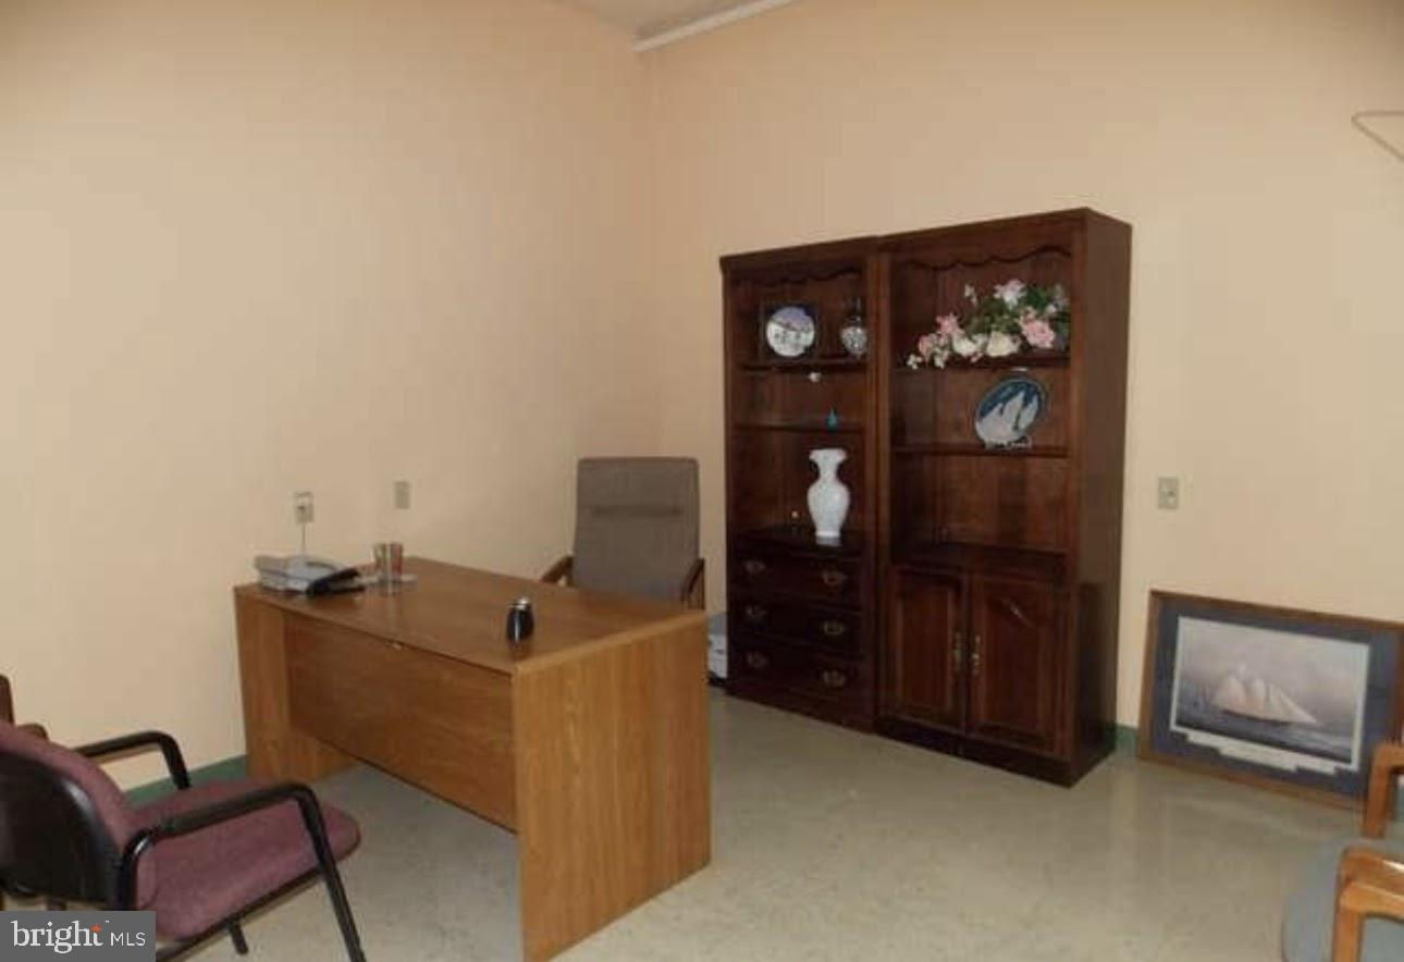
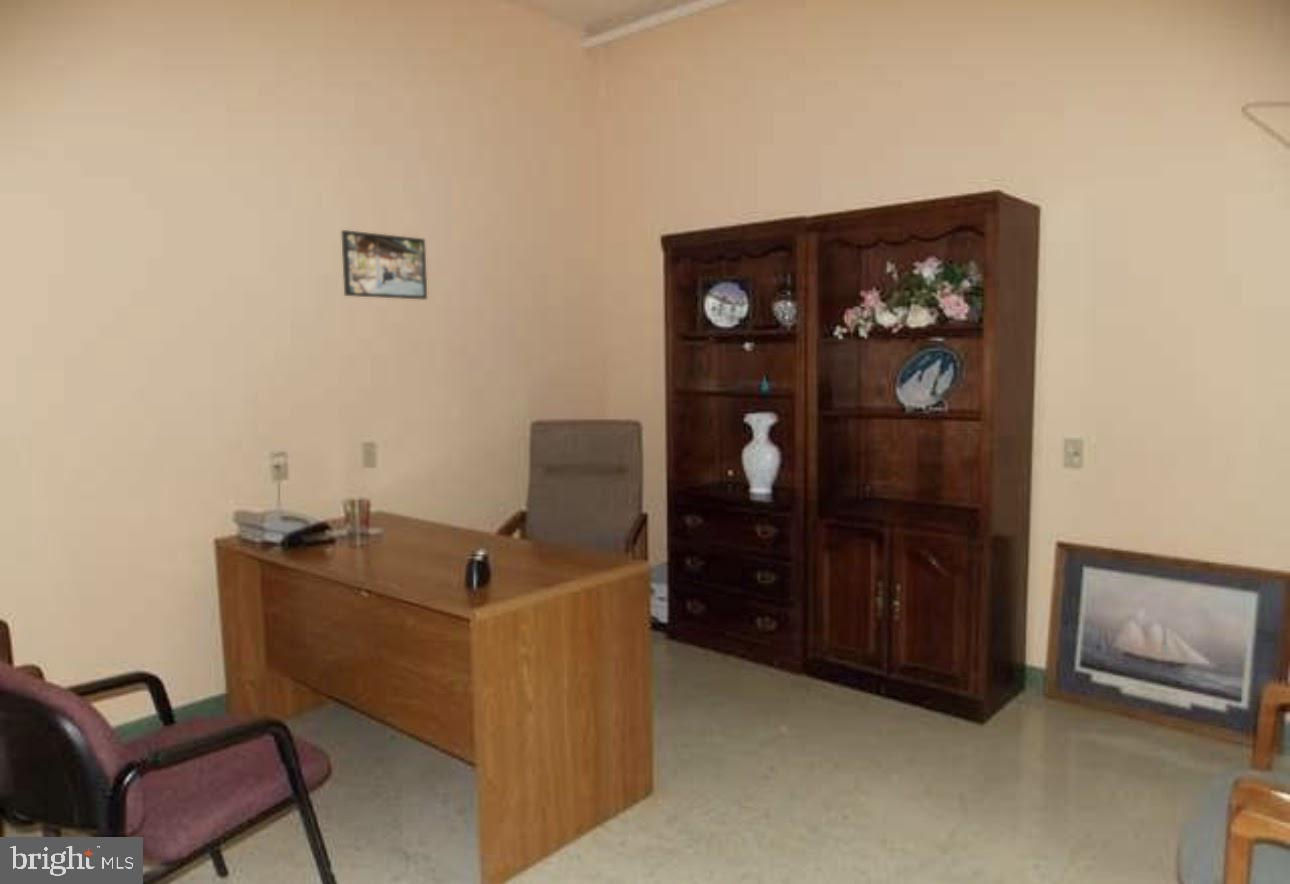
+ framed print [340,229,428,301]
